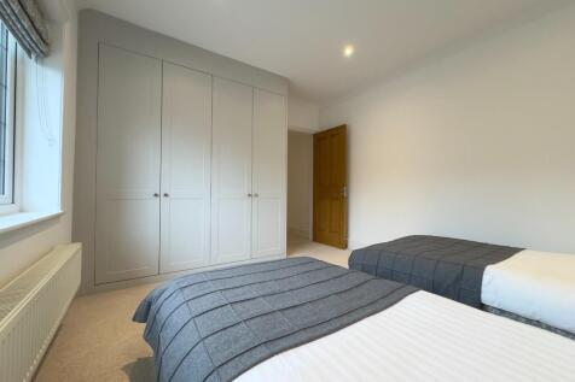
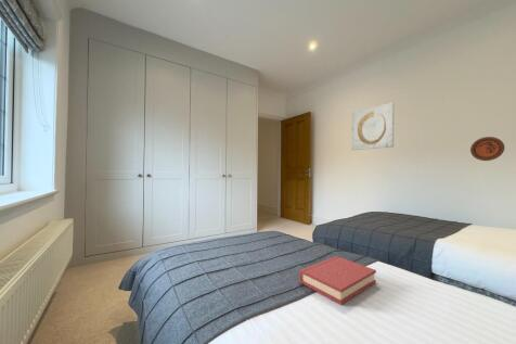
+ hardback book [298,255,377,305]
+ decorative plate [469,136,505,162]
+ wall art [351,101,396,151]
